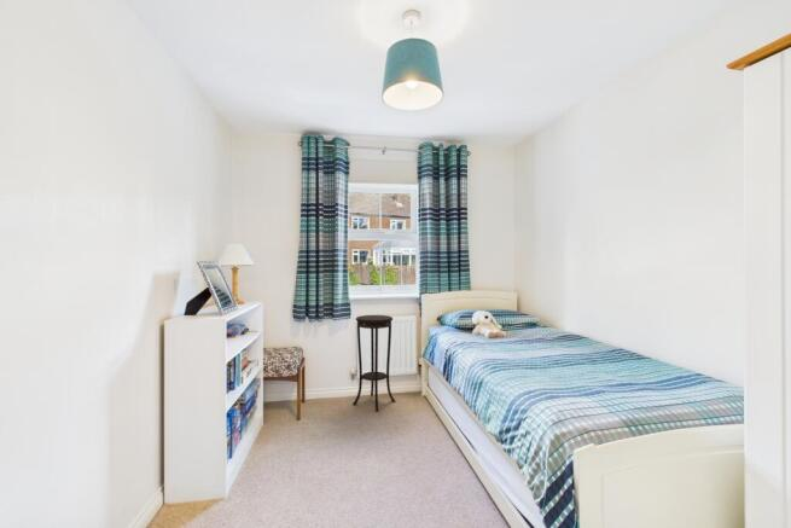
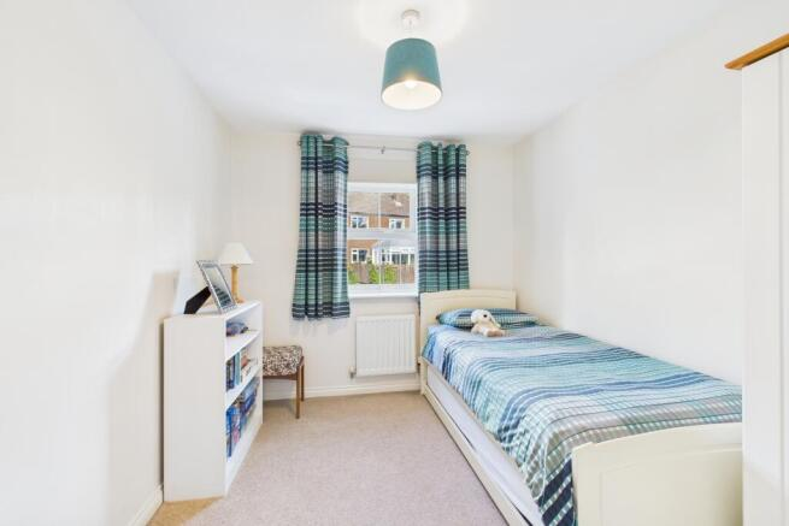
- pedestal table [351,314,396,412]
